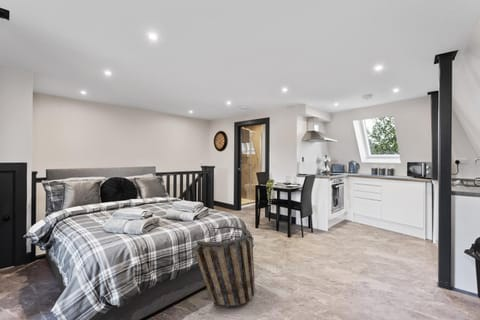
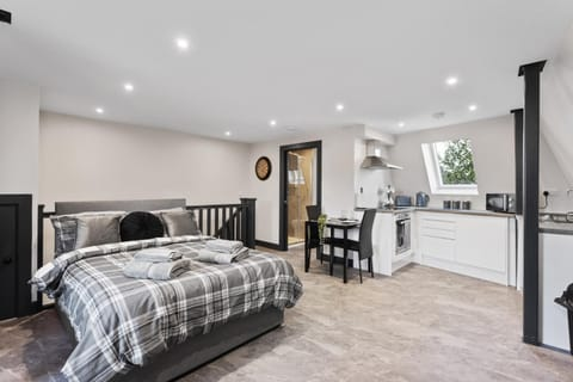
- basket [192,225,256,309]
